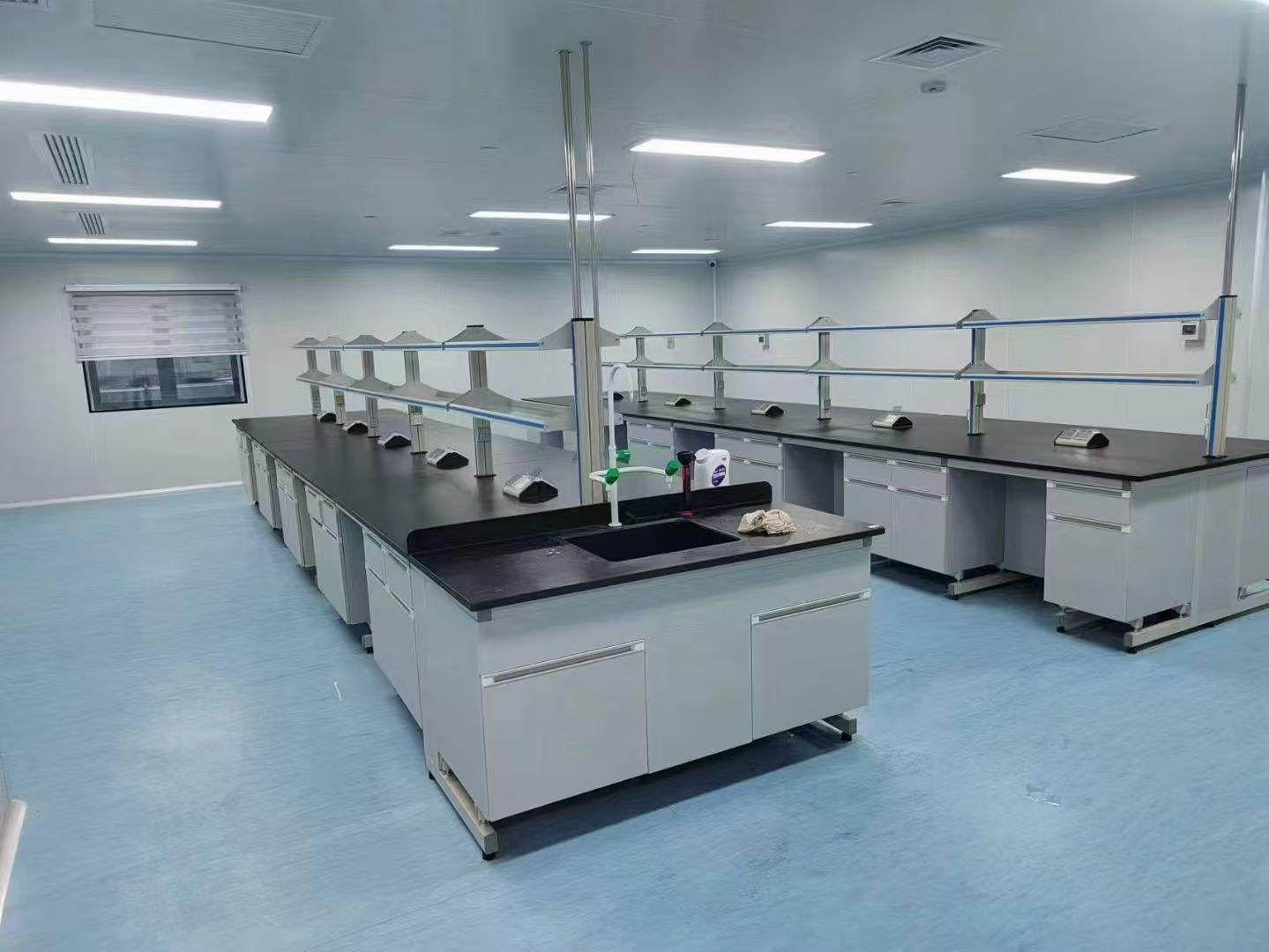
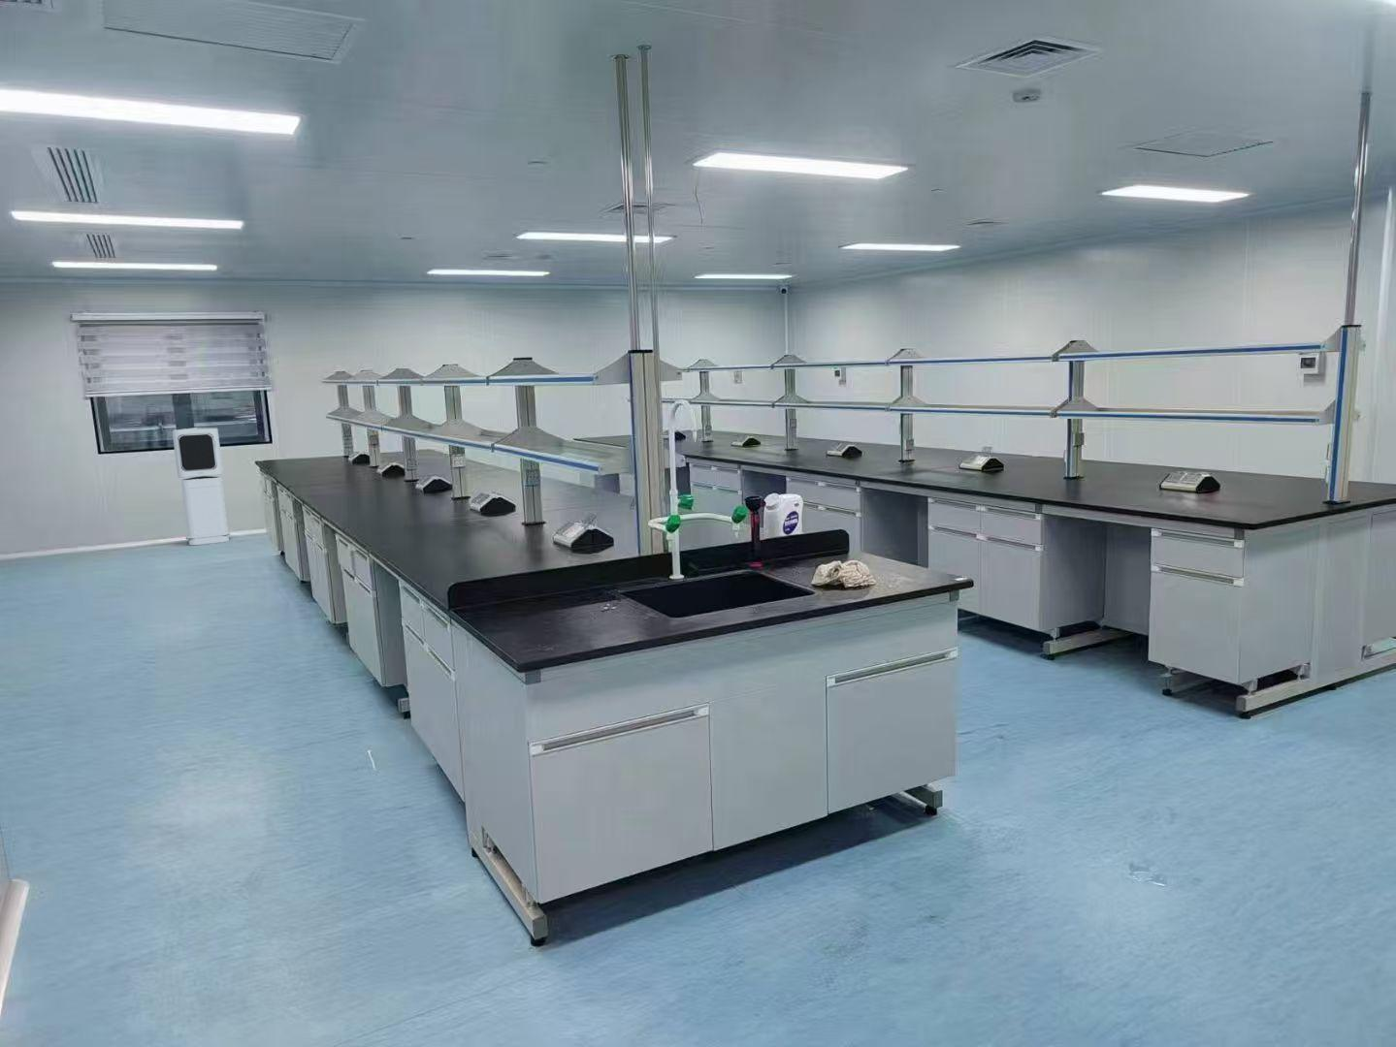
+ air purifier [172,428,231,545]
